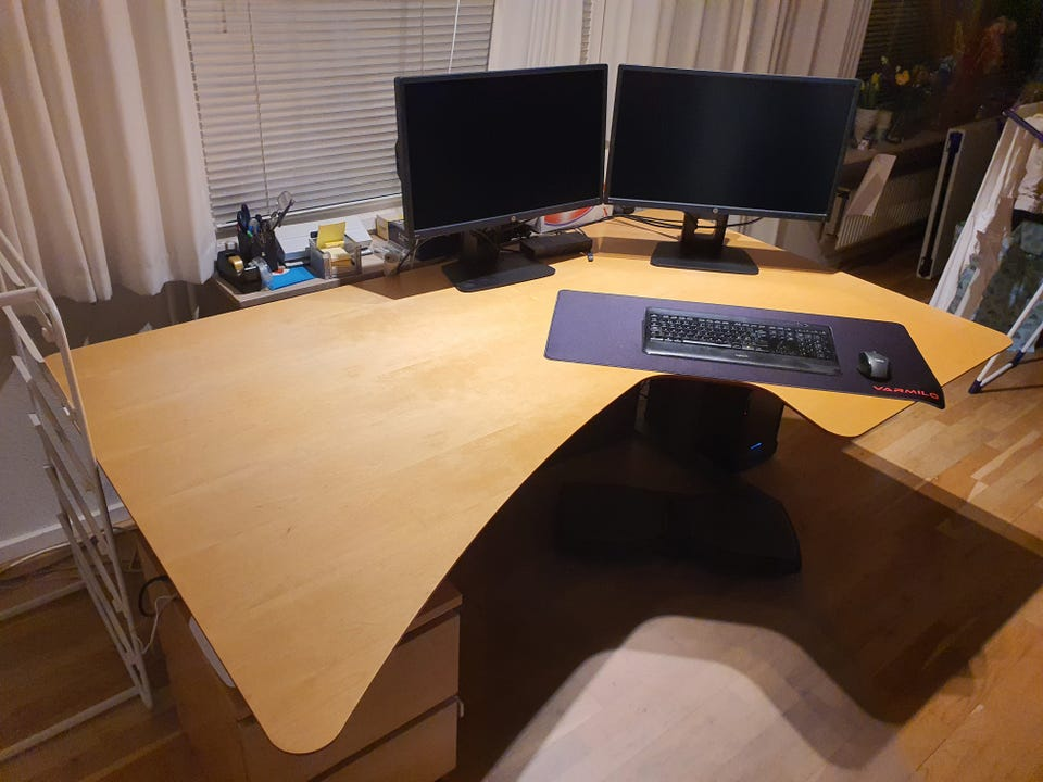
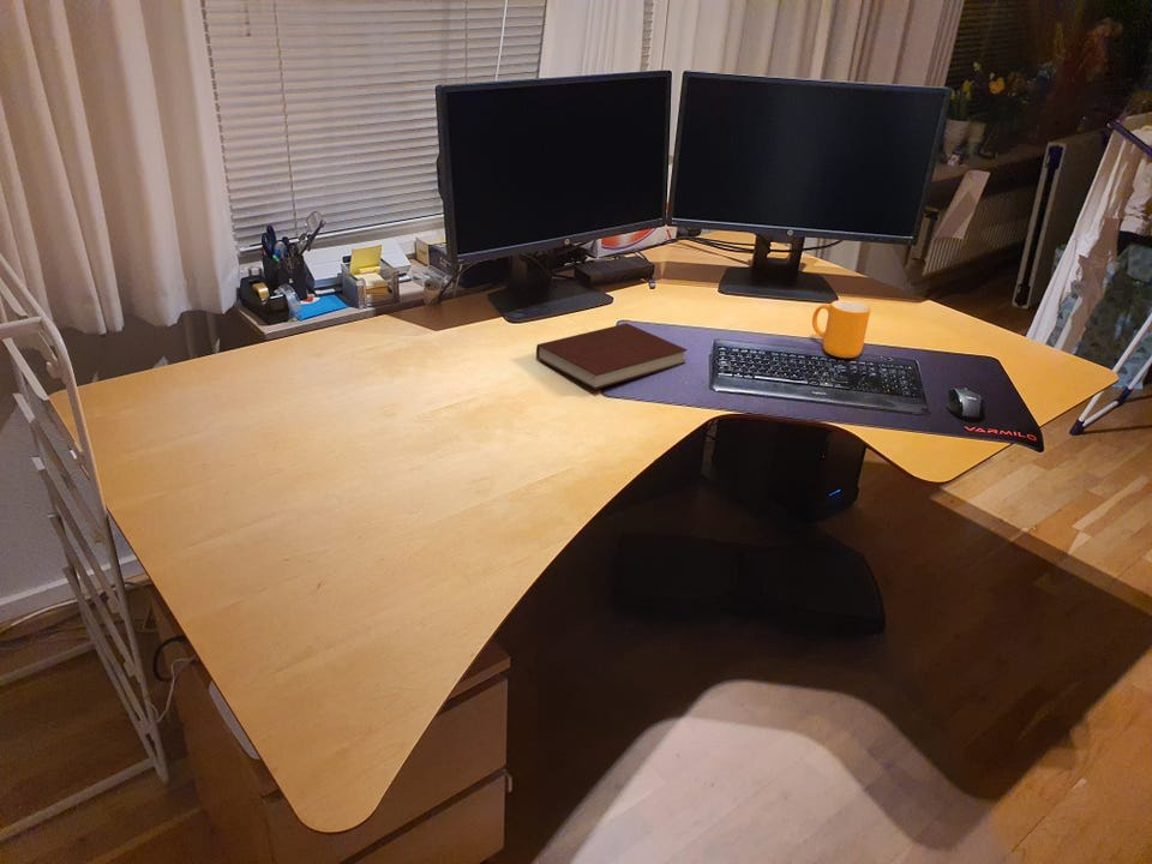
+ notebook [535,322,689,390]
+ mug [811,299,871,359]
